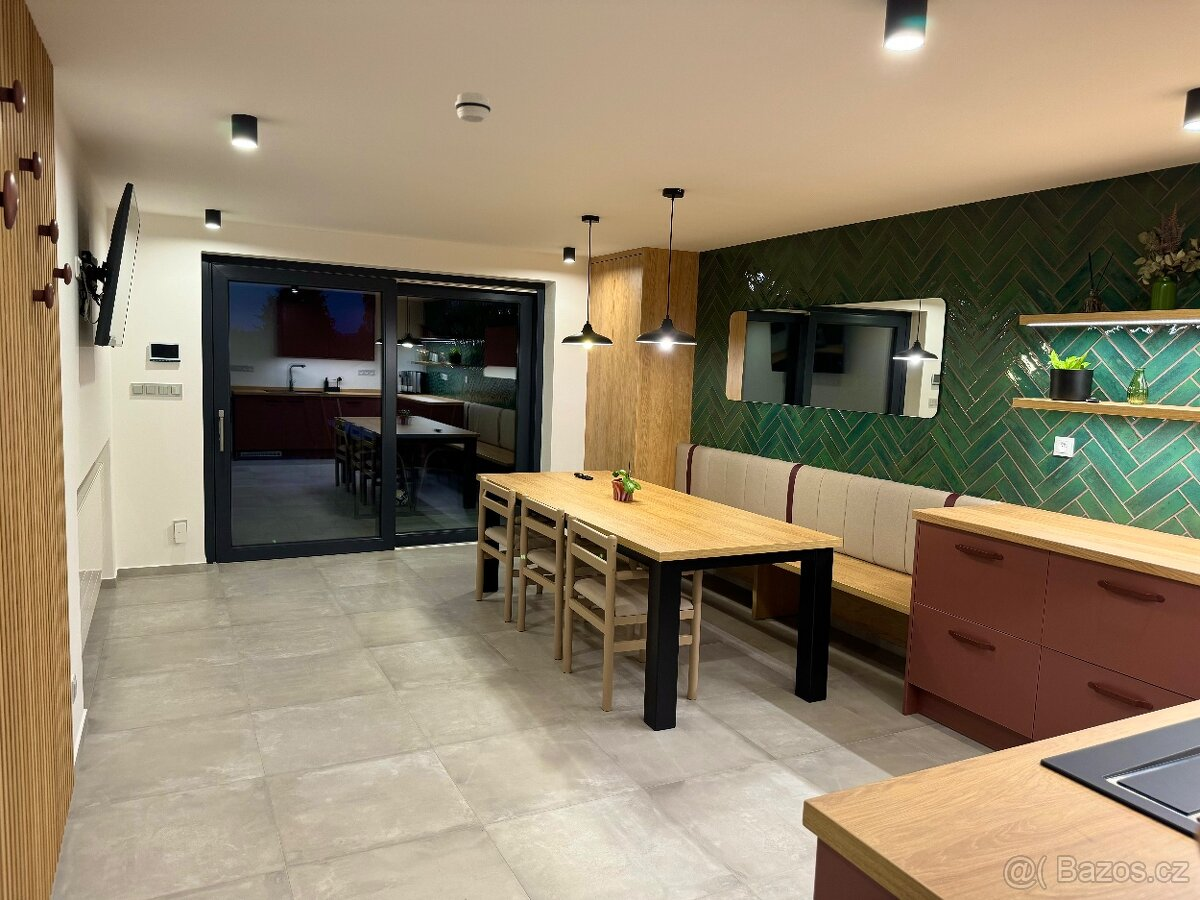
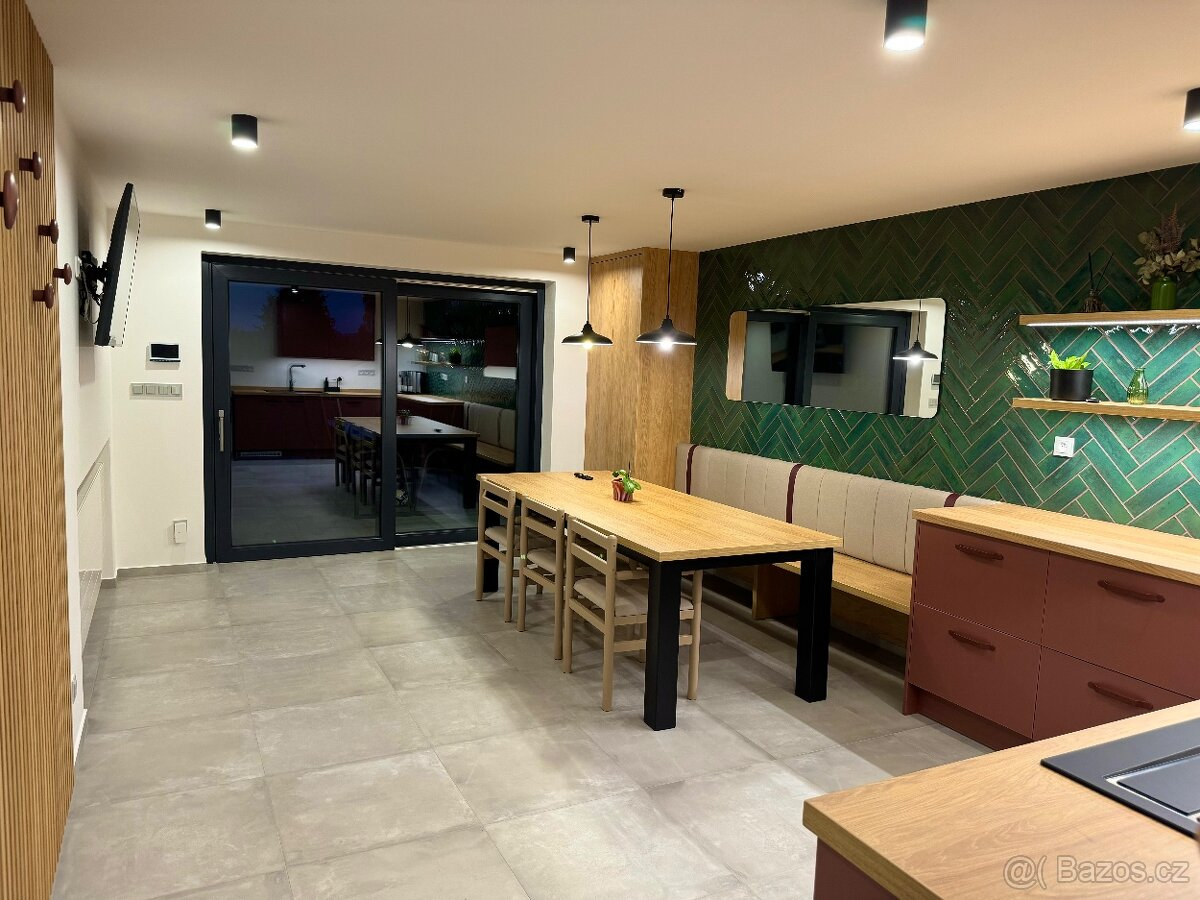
- smoke detector [454,91,492,124]
